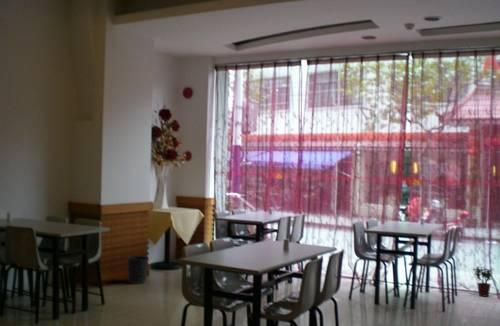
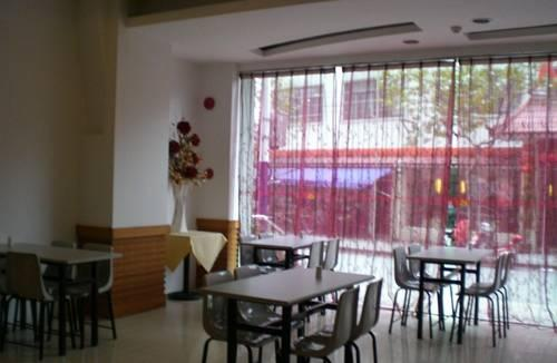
- potted plant [472,265,493,298]
- wastebasket [126,255,150,285]
